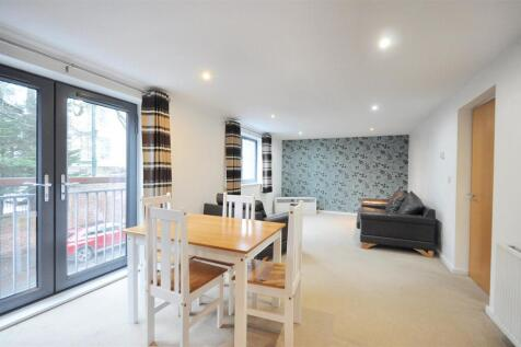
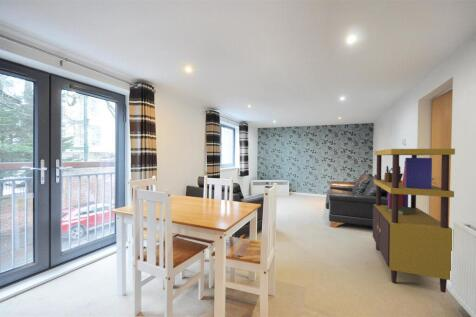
+ bookcase [372,148,456,294]
